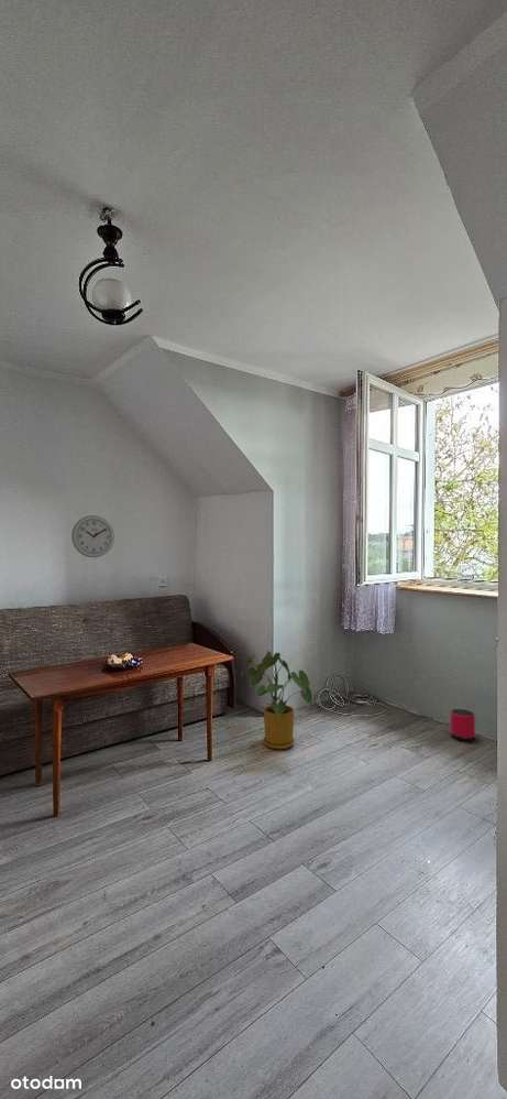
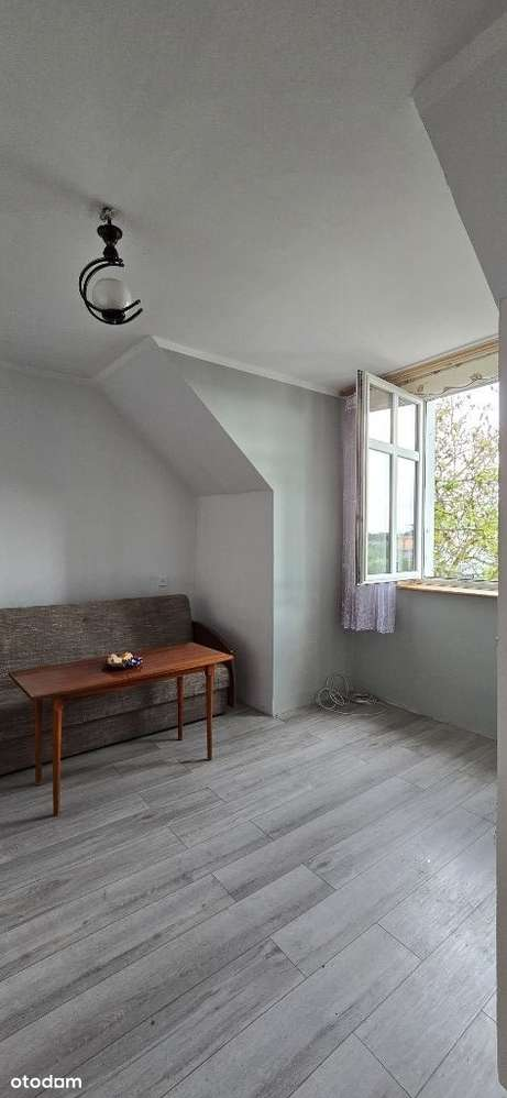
- house plant [240,651,313,750]
- wall clock [70,514,115,558]
- speaker [450,708,476,742]
